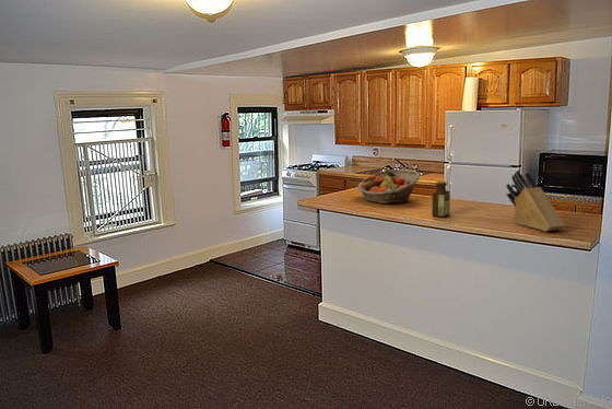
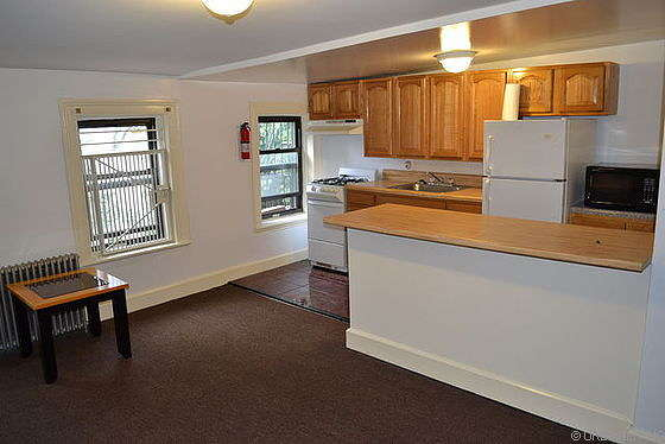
- bottle [431,180,451,219]
- fruit basket [357,170,421,204]
- knife block [505,170,566,232]
